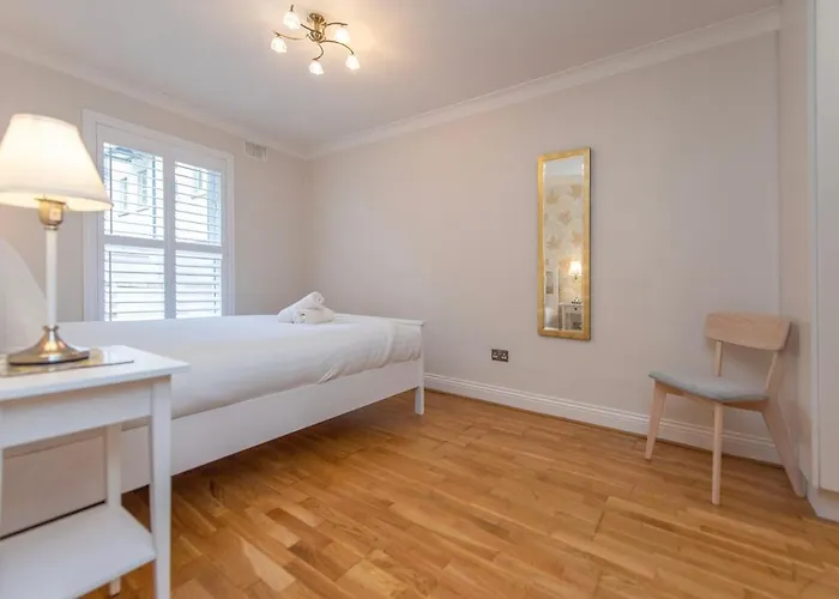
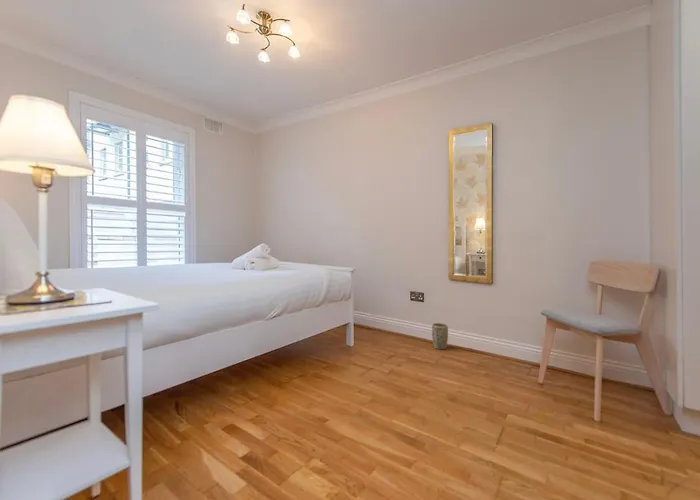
+ plant pot [431,322,449,350]
